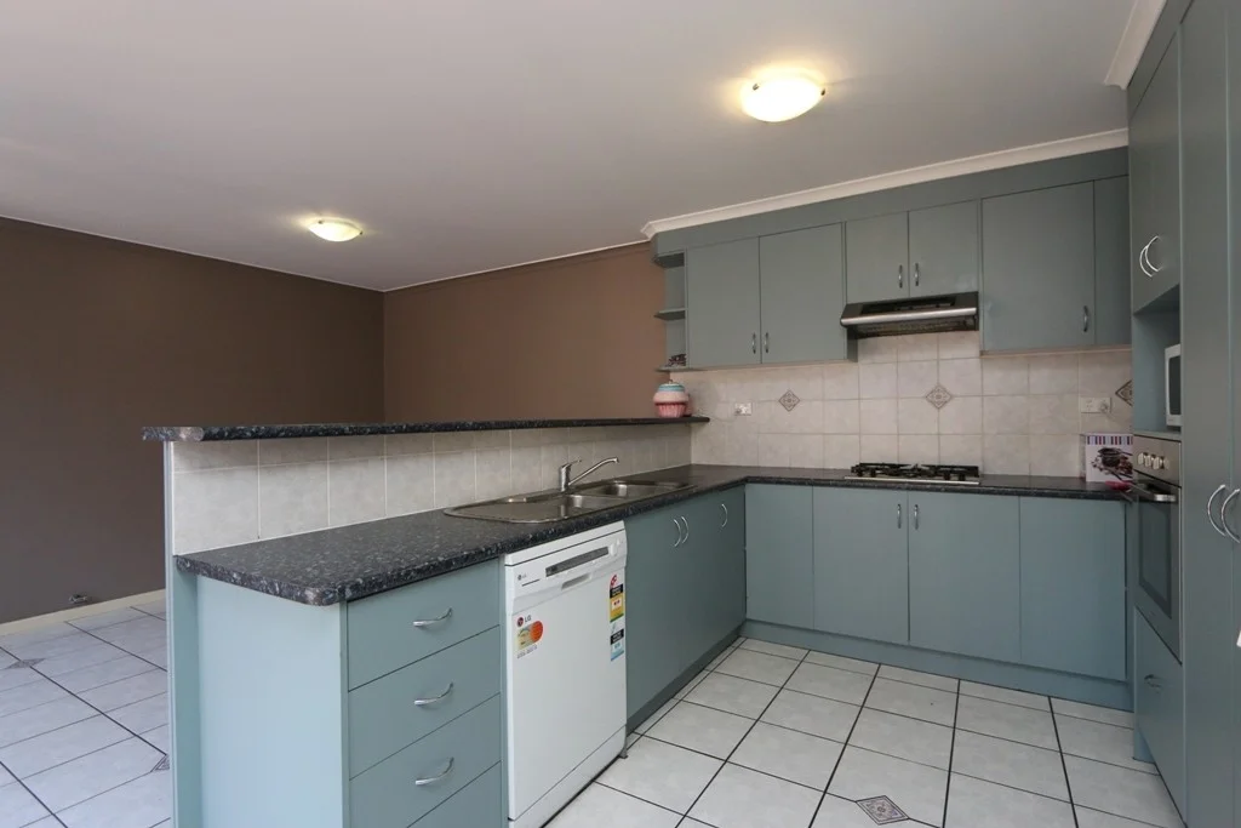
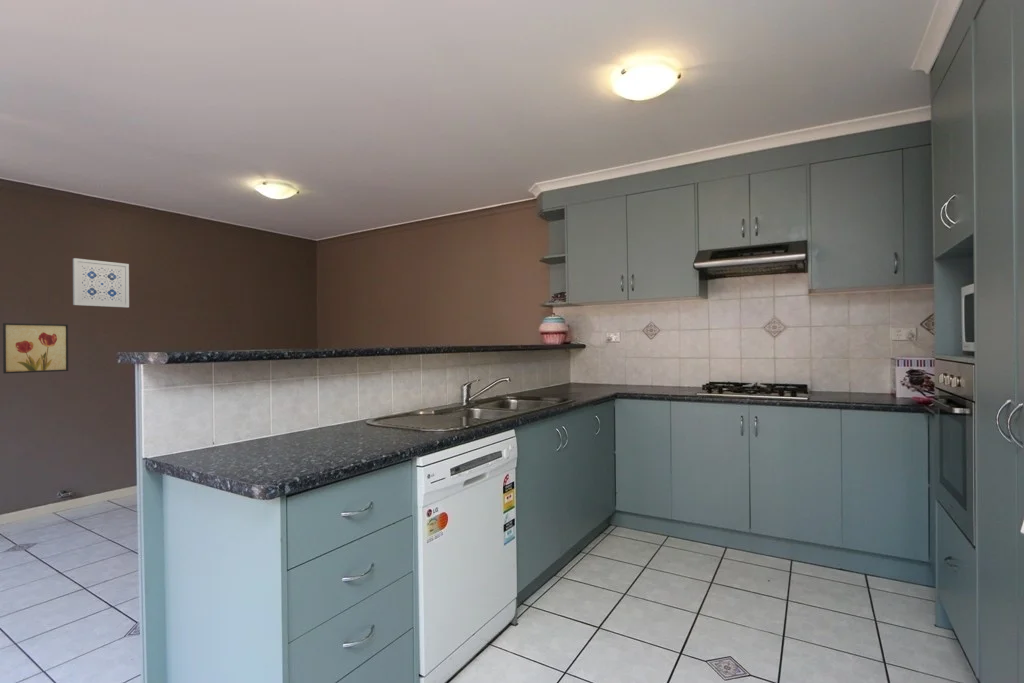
+ wall art [2,322,69,375]
+ wall art [72,257,130,309]
